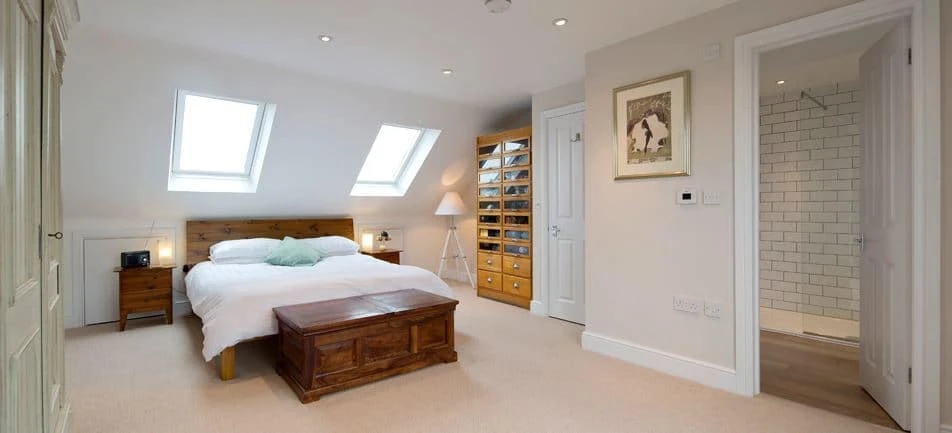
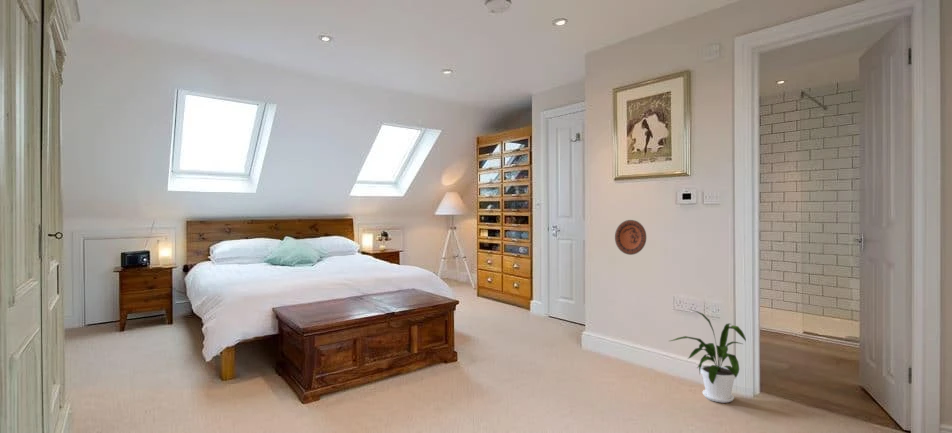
+ decorative plate [614,219,647,256]
+ house plant [669,308,747,404]
